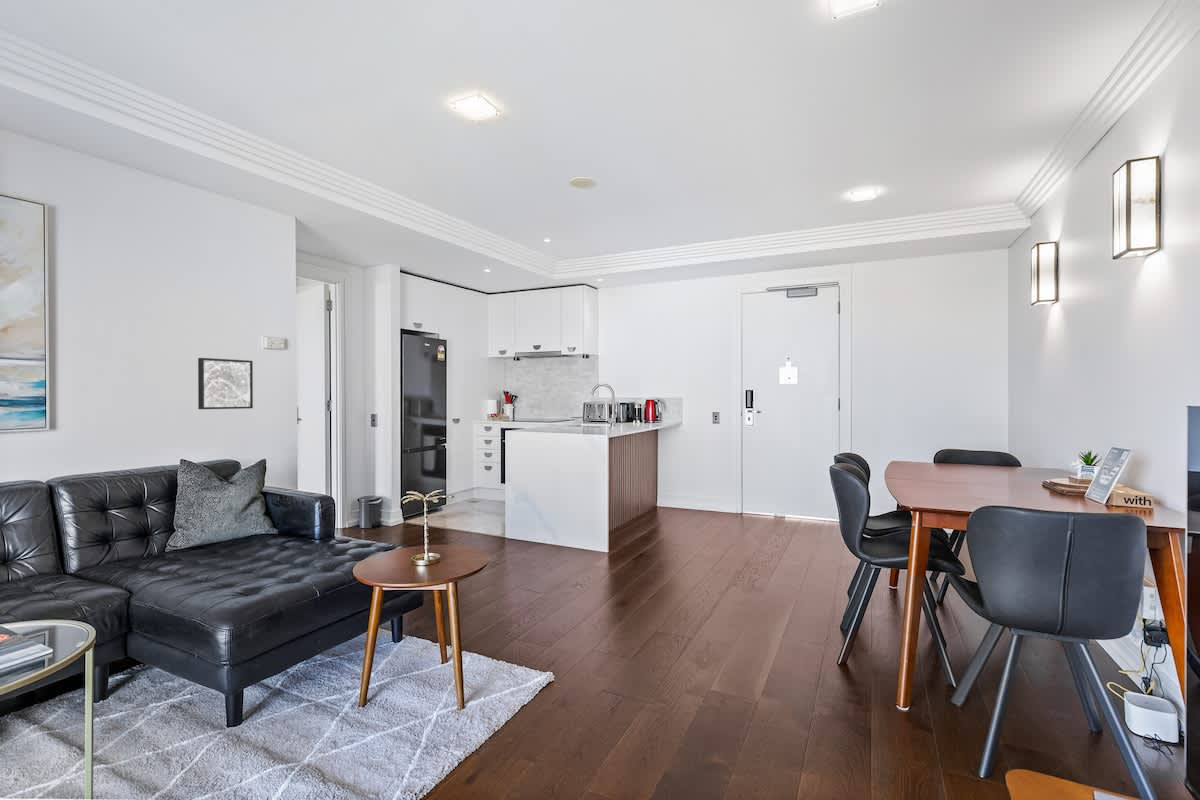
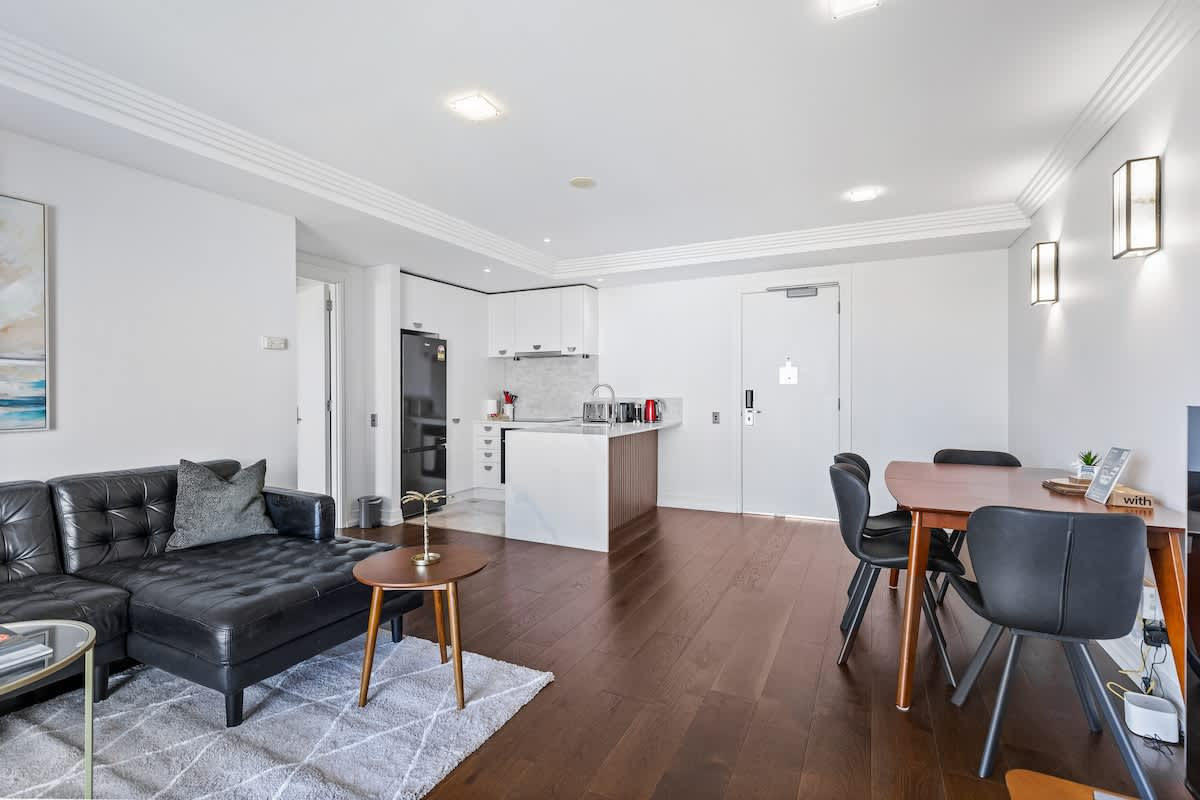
- wall art [197,357,254,410]
